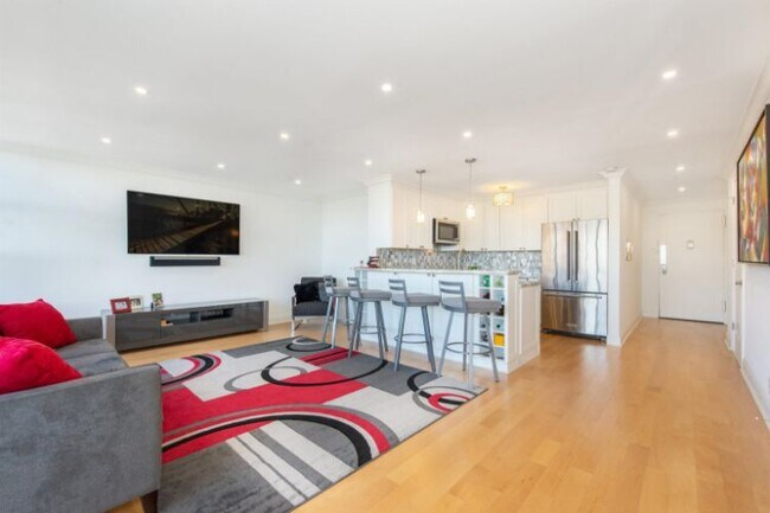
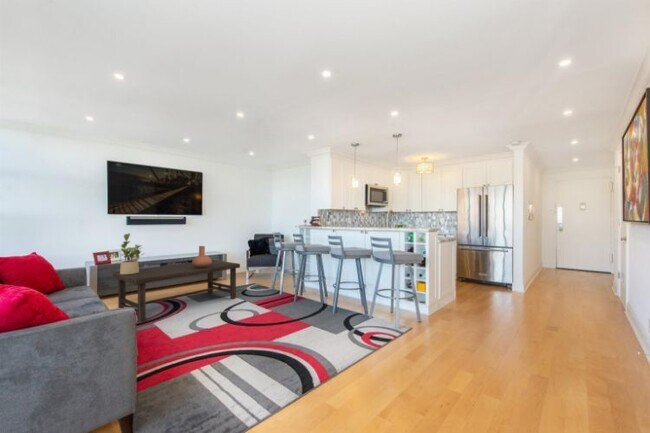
+ coffee table [111,259,241,324]
+ vessel [191,245,213,268]
+ potted plant [119,232,146,274]
